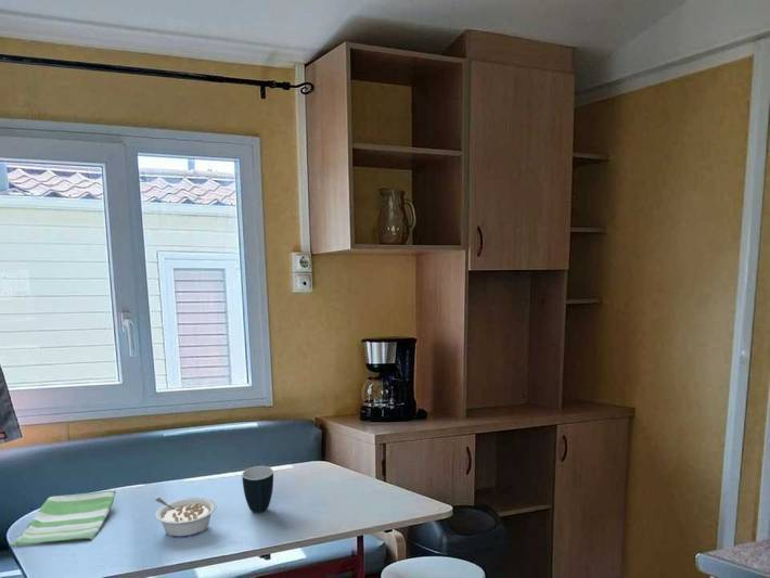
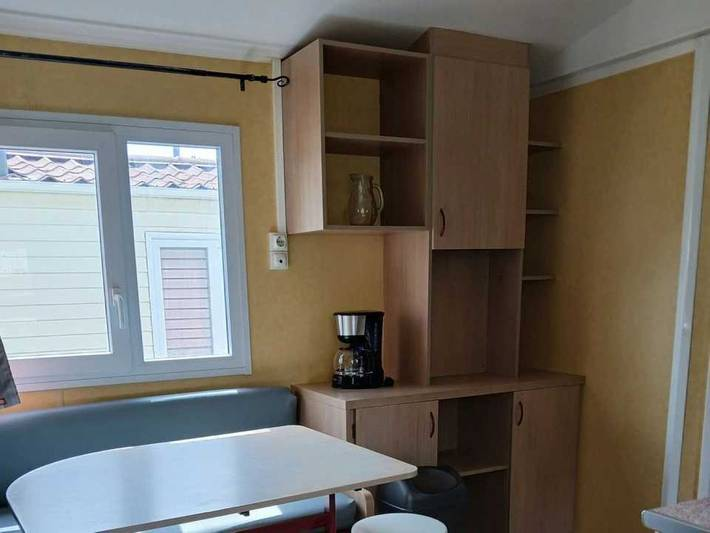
- legume [154,497,217,539]
- mug [242,465,274,514]
- dish towel [9,489,117,548]
